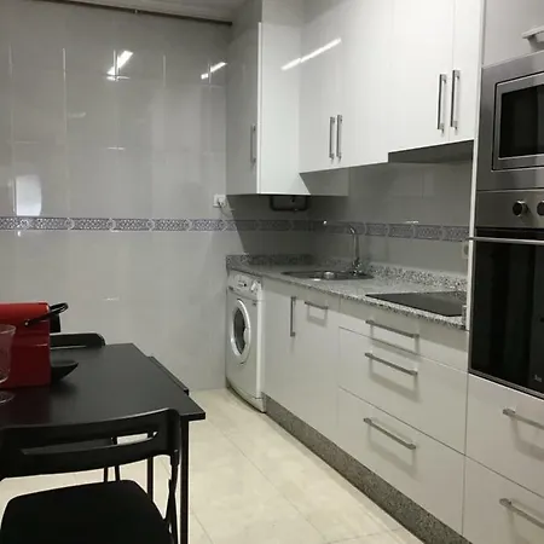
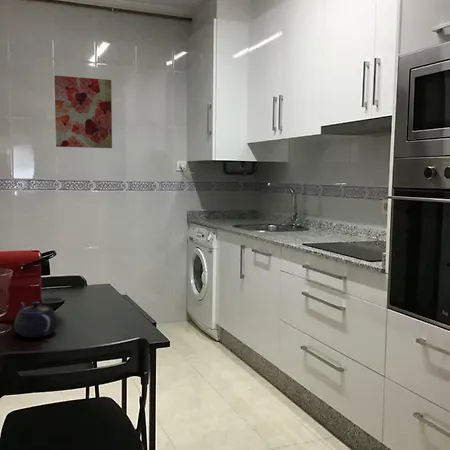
+ teapot [13,301,59,339]
+ wall art [54,75,113,149]
